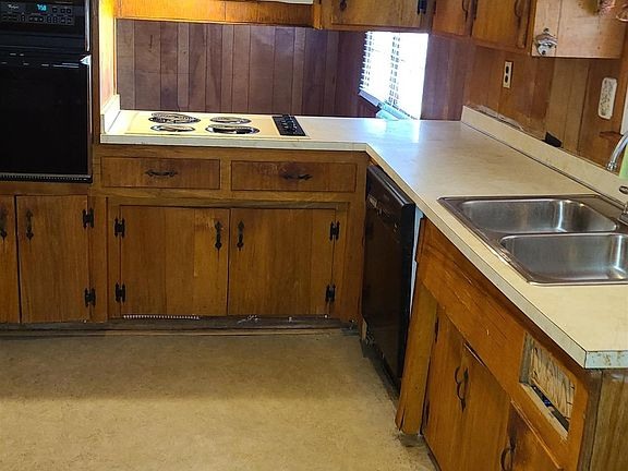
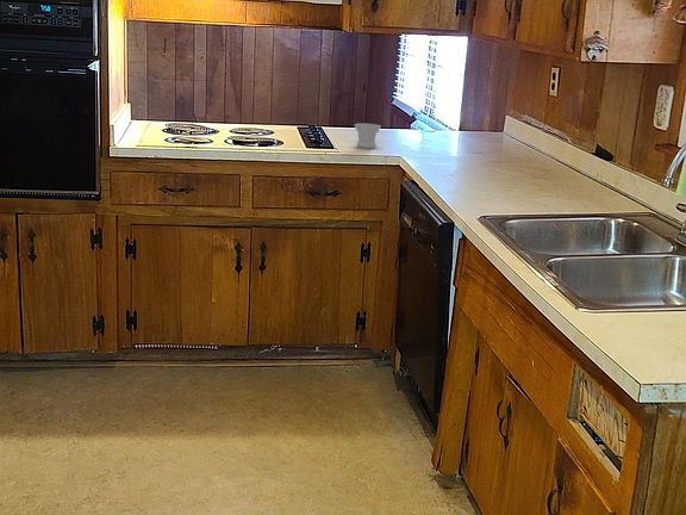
+ cup [354,122,382,149]
